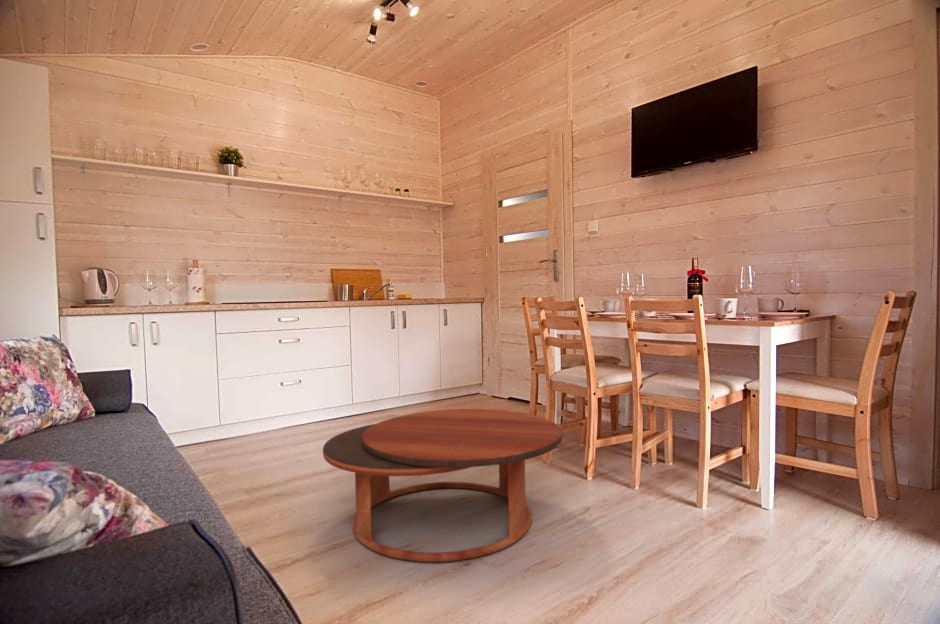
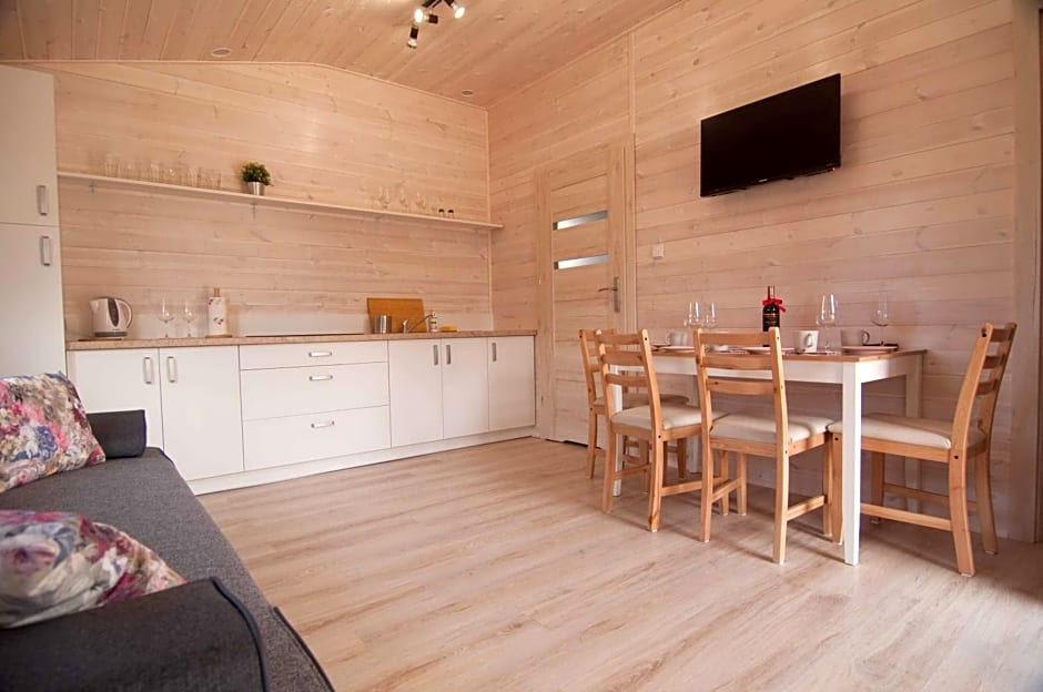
- coffee table [322,408,564,563]
